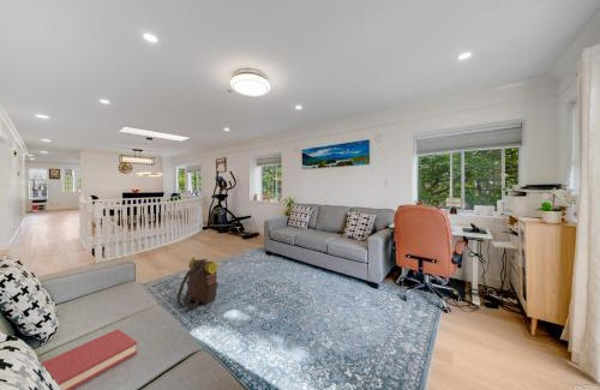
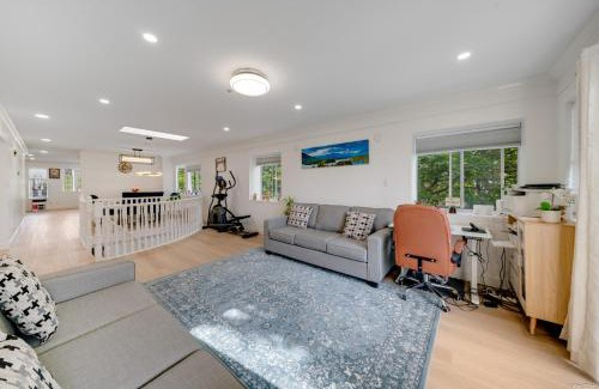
- hardback book [41,328,138,390]
- backpack [176,256,220,310]
